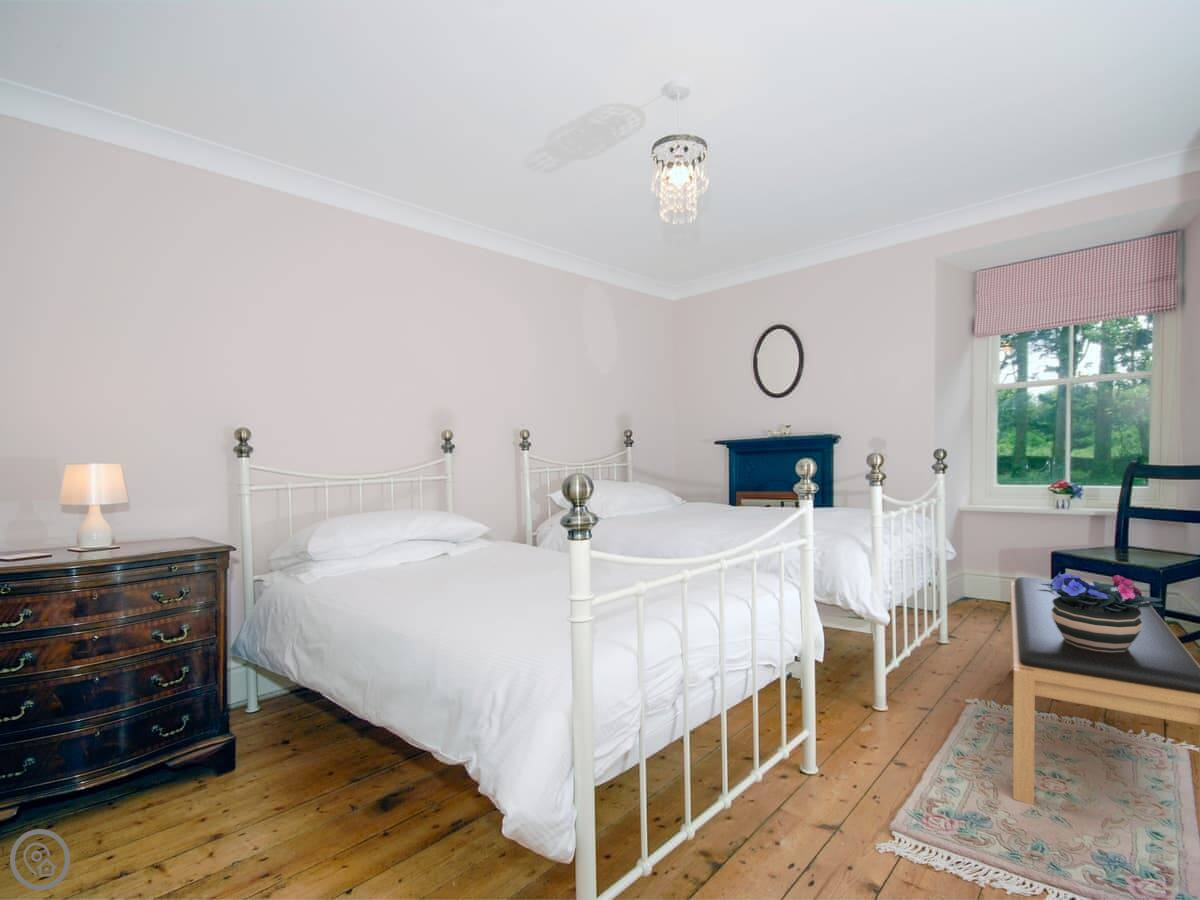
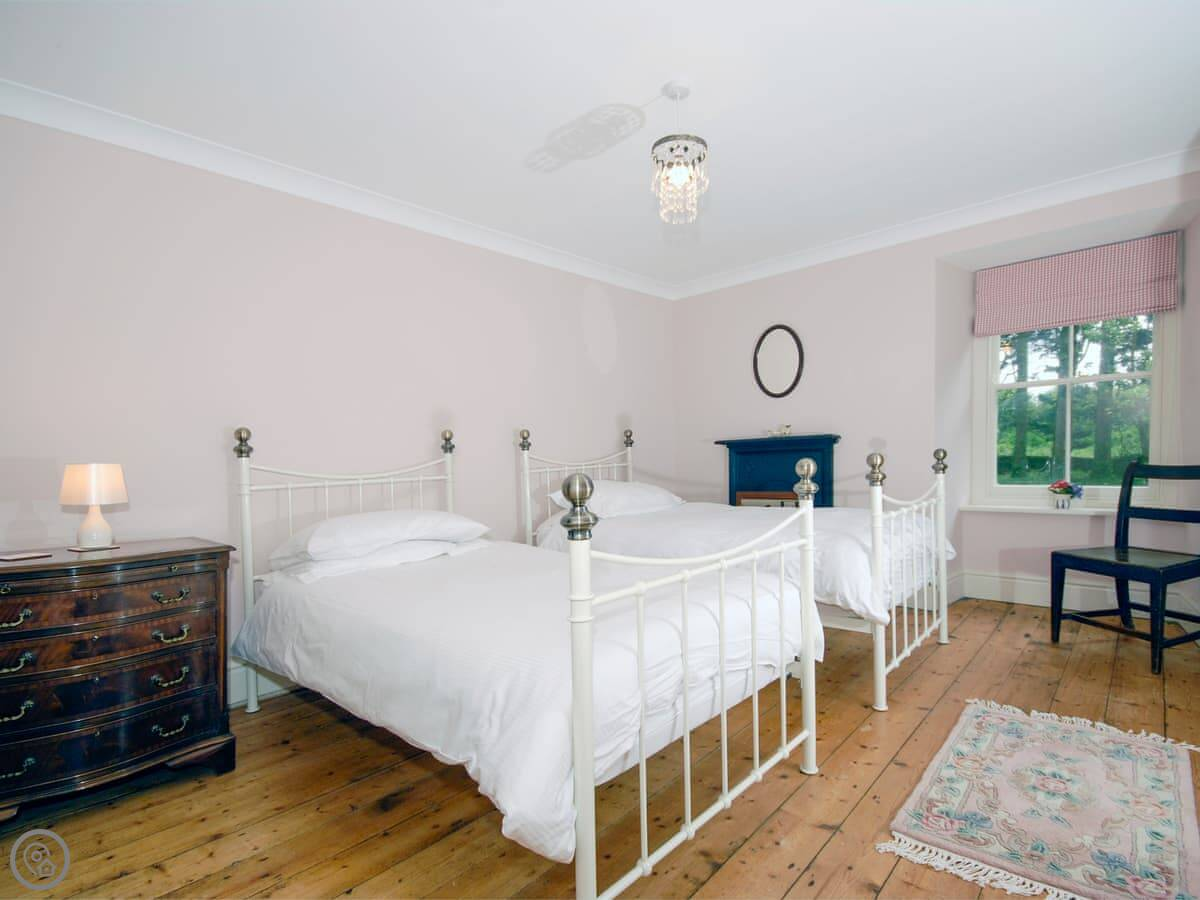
- bench [1009,576,1200,837]
- potted flower [1038,572,1164,652]
